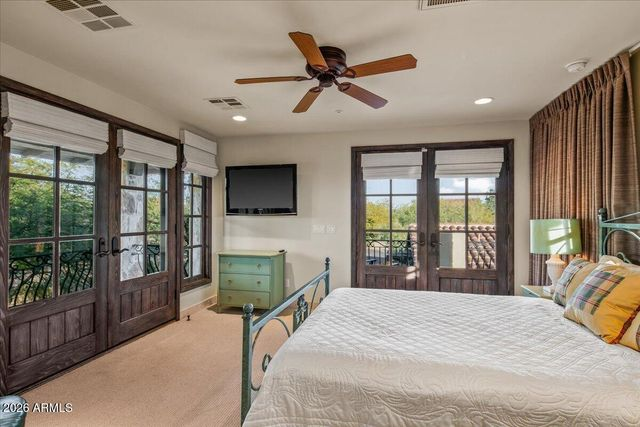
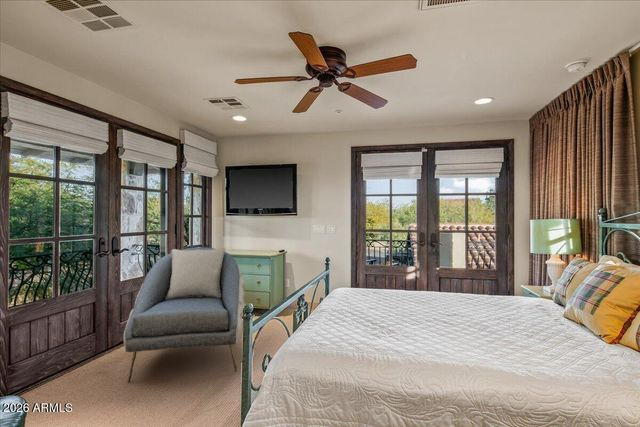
+ armchair [122,246,246,383]
